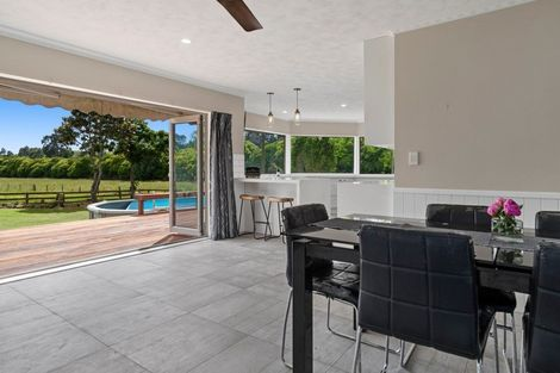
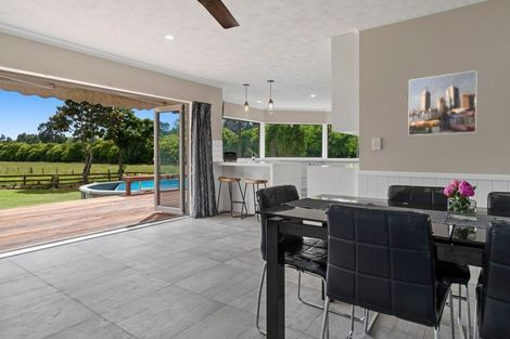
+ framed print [407,69,477,136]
